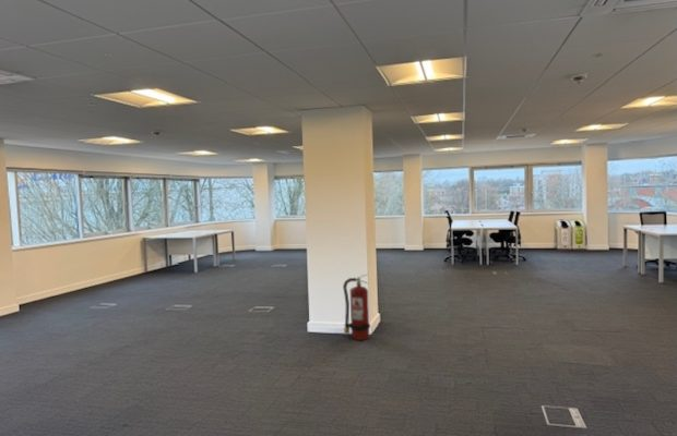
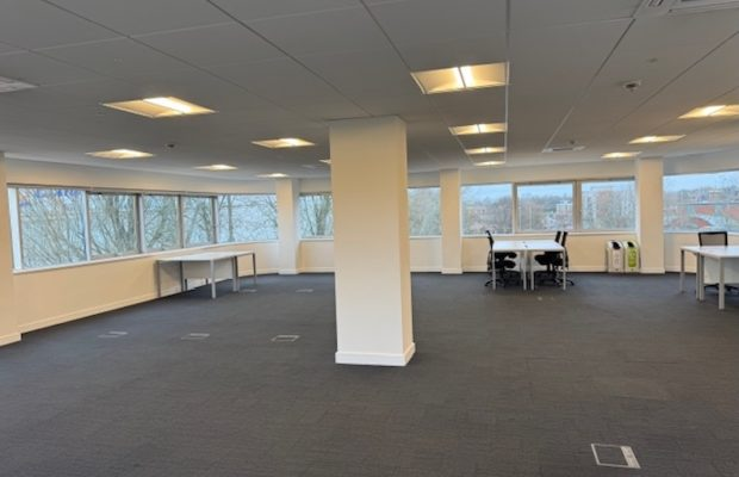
- fire extinguisher [342,274,371,341]
